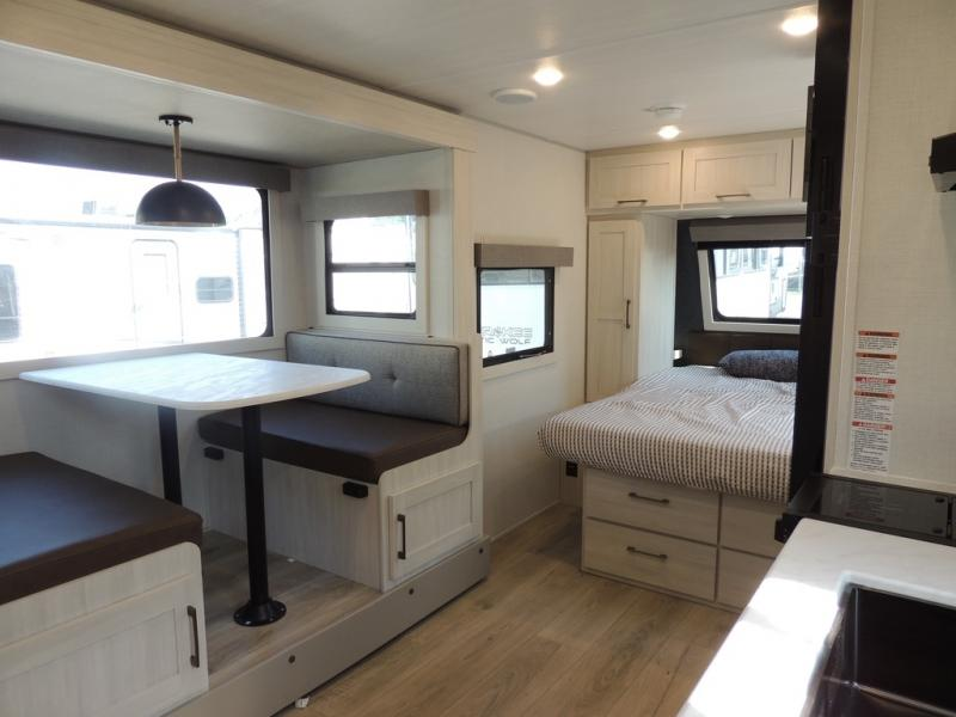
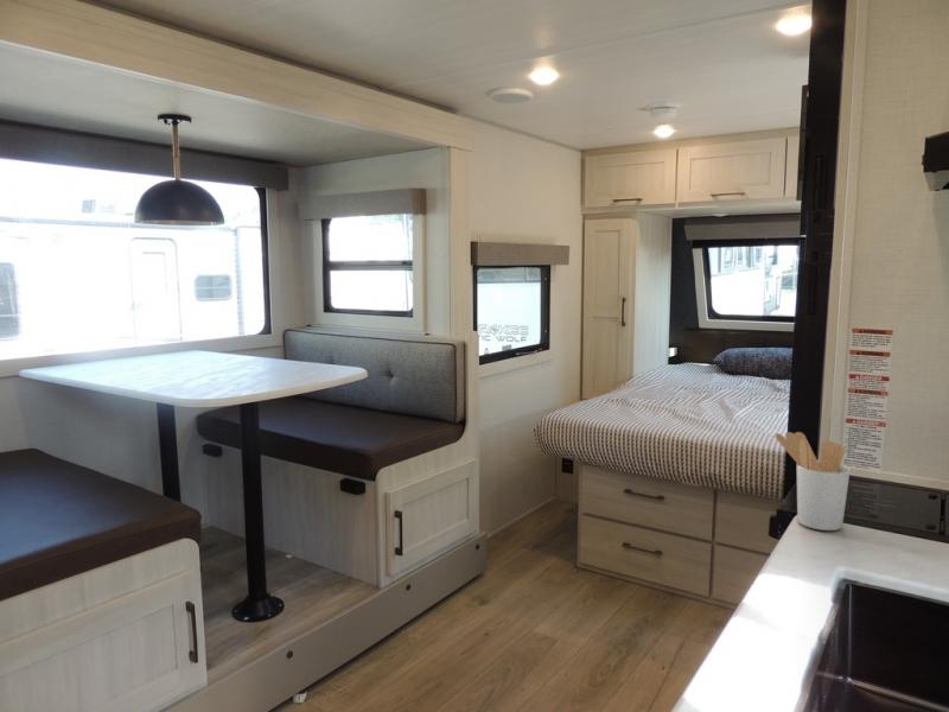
+ utensil holder [773,431,852,532]
